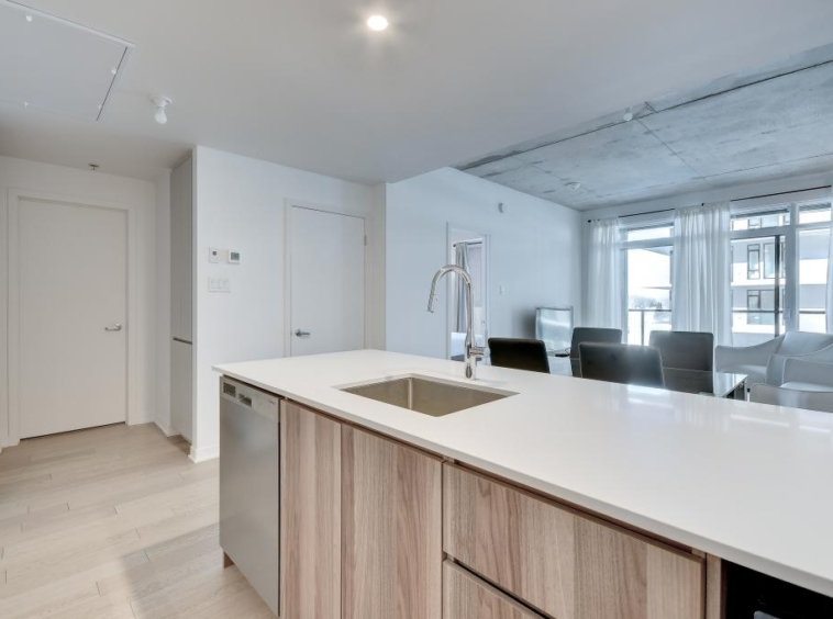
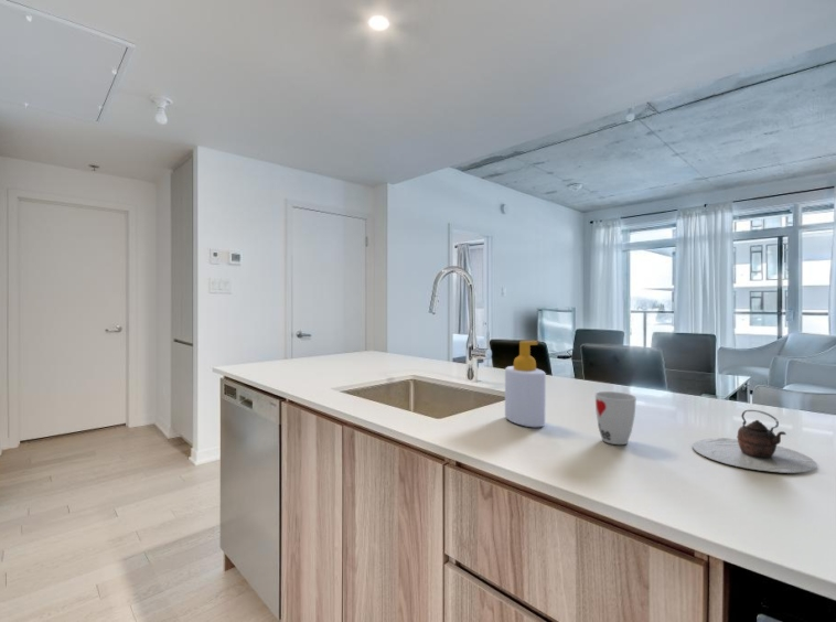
+ teapot [692,409,818,474]
+ cup [594,390,637,446]
+ soap bottle [504,340,547,428]
